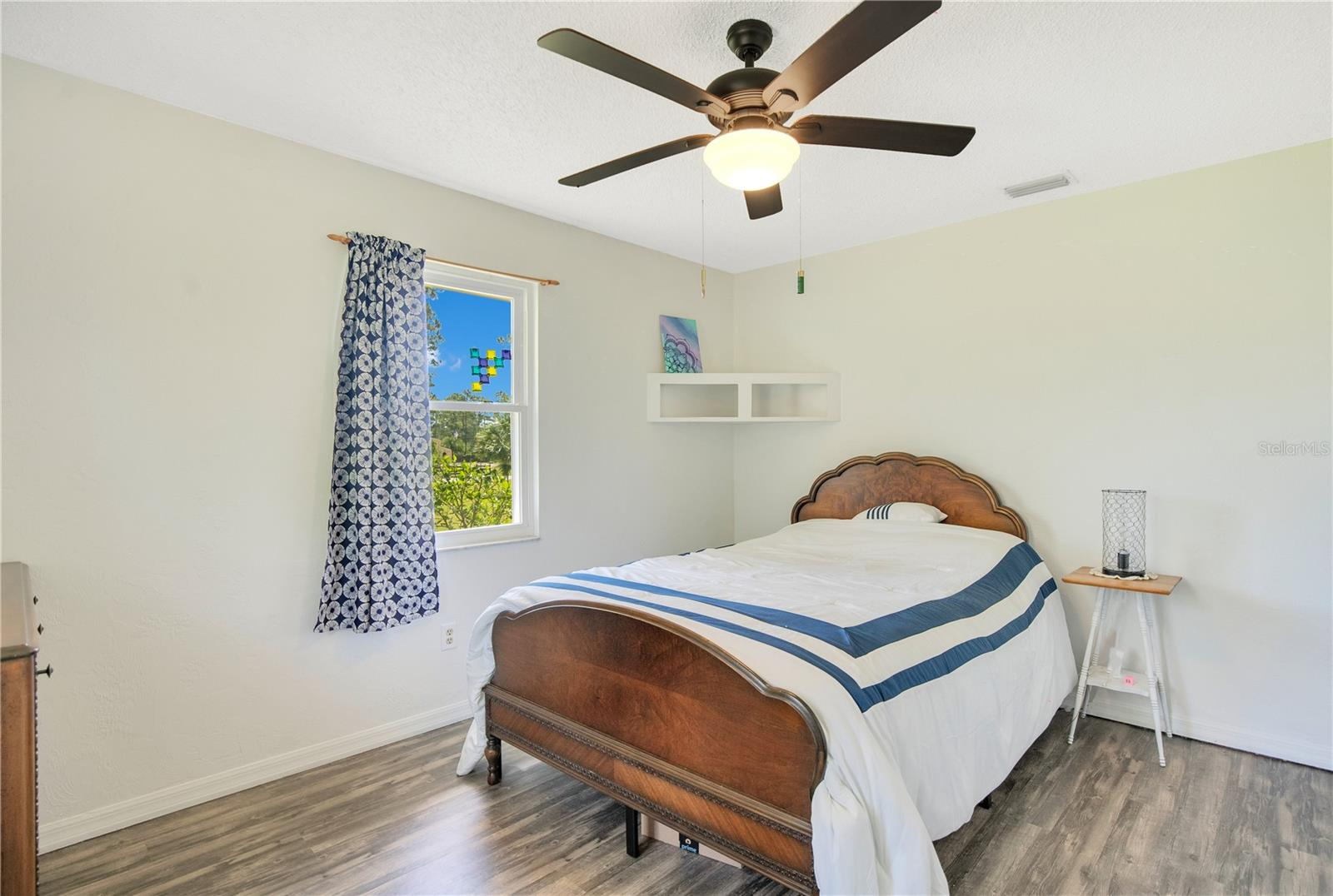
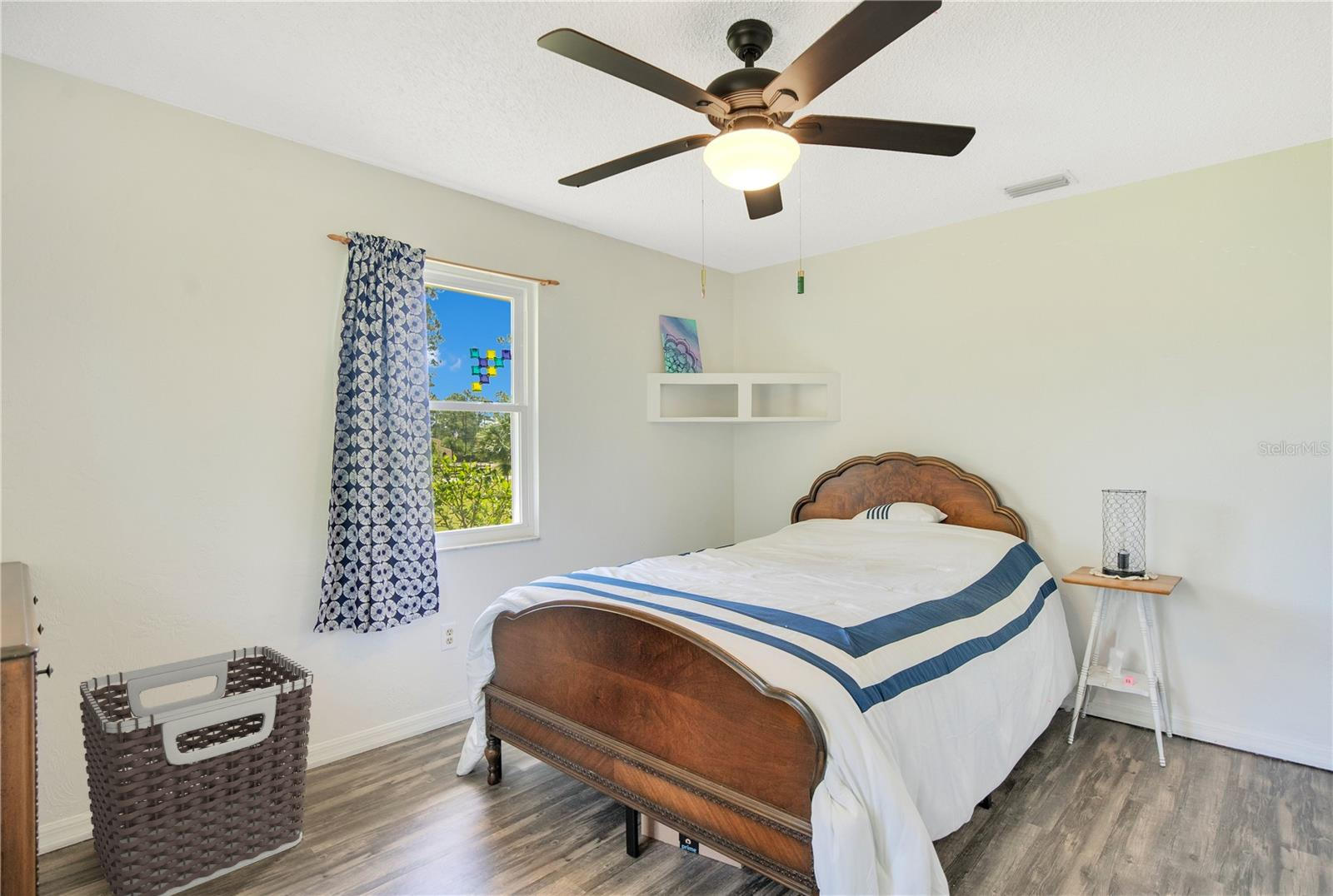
+ clothes hamper [79,645,314,896]
